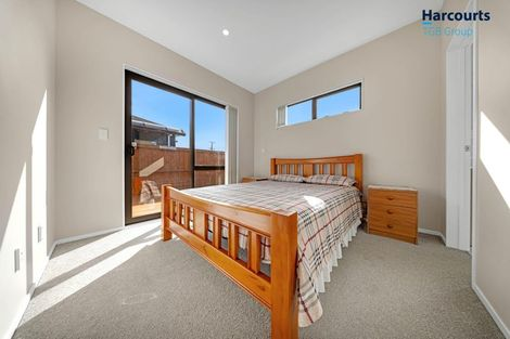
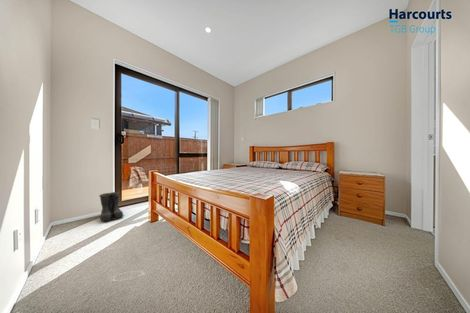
+ boots [98,191,124,223]
